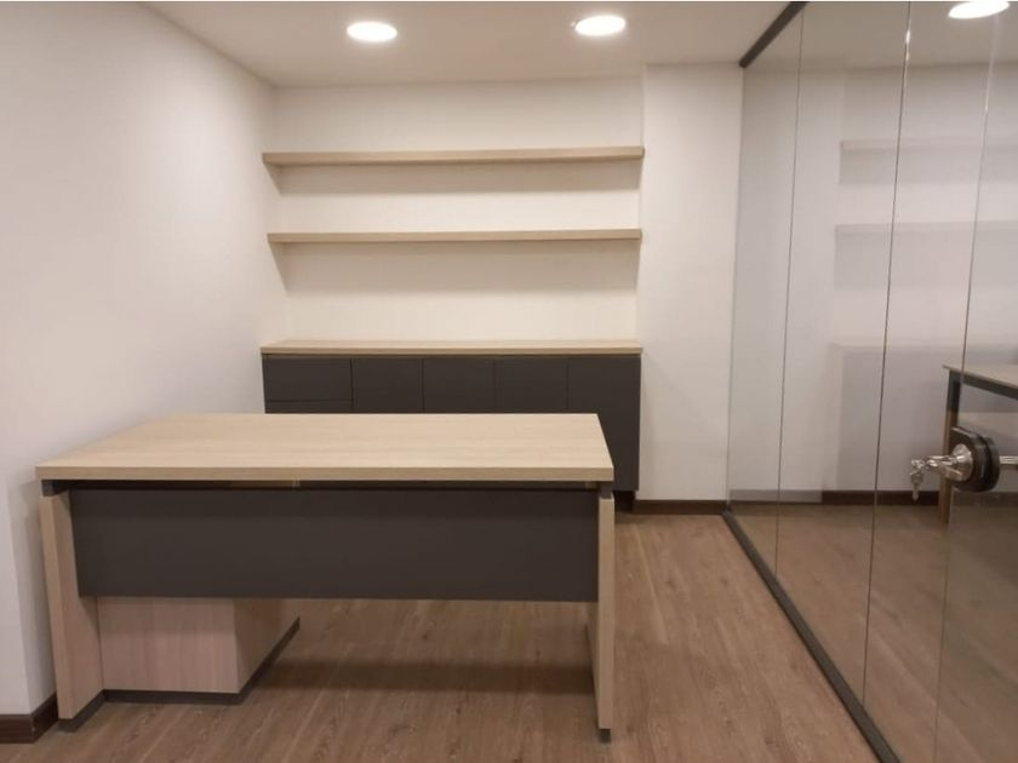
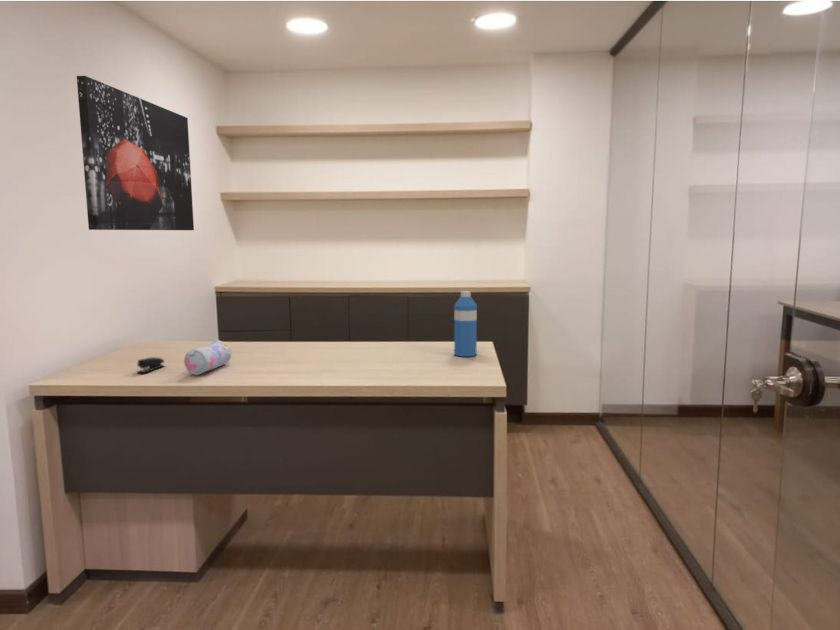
+ wall art [76,75,195,231]
+ pencil case [183,339,232,376]
+ water bottle [453,290,478,358]
+ stapler [136,356,166,374]
